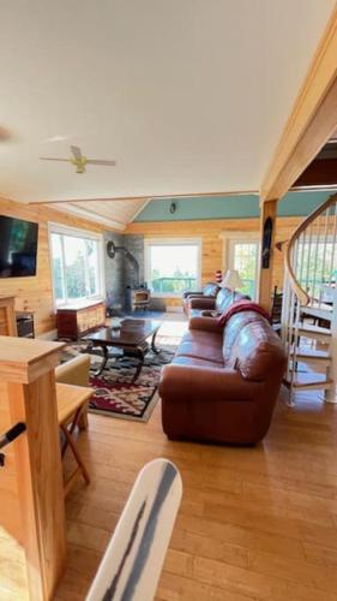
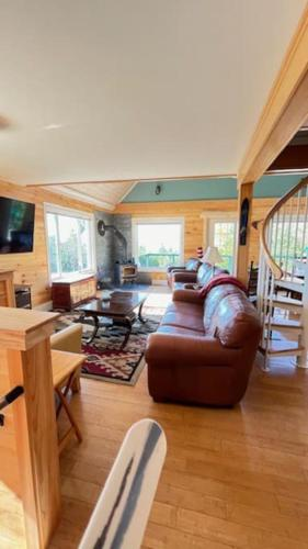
- ceiling fan [38,144,116,174]
